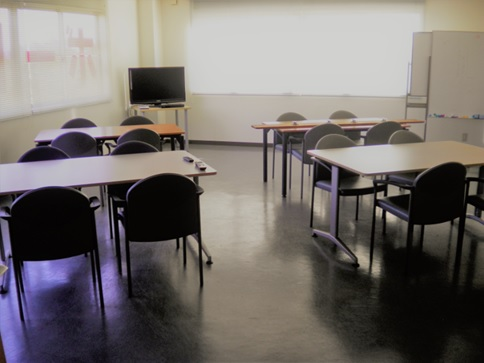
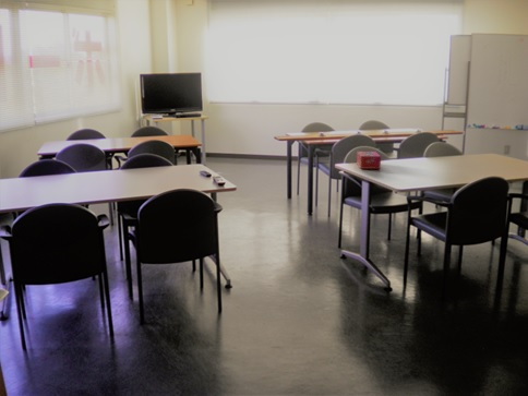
+ tissue box [356,151,382,170]
